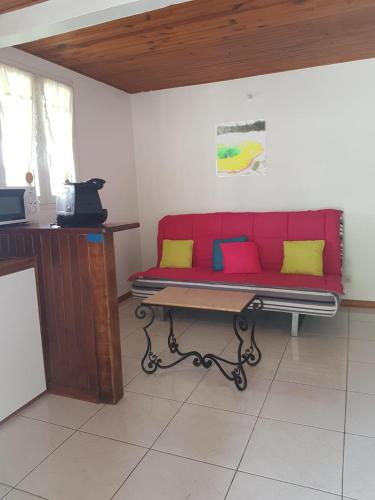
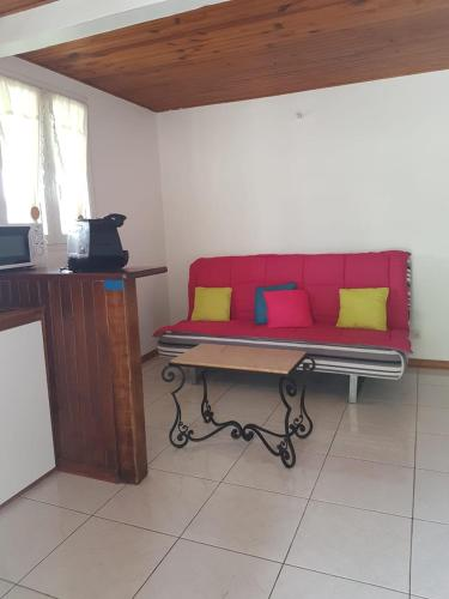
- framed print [215,118,268,178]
